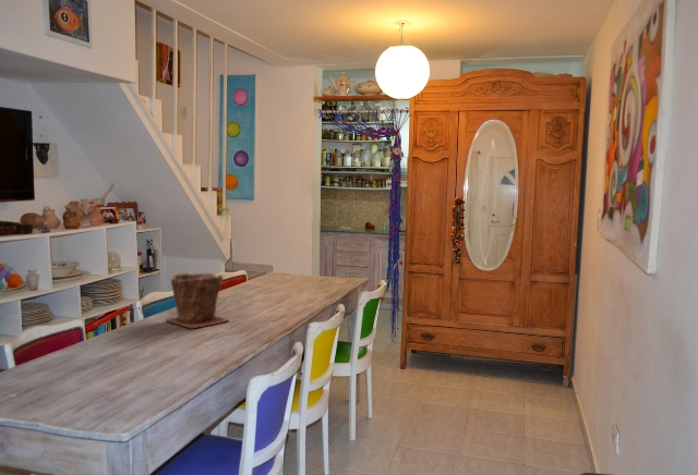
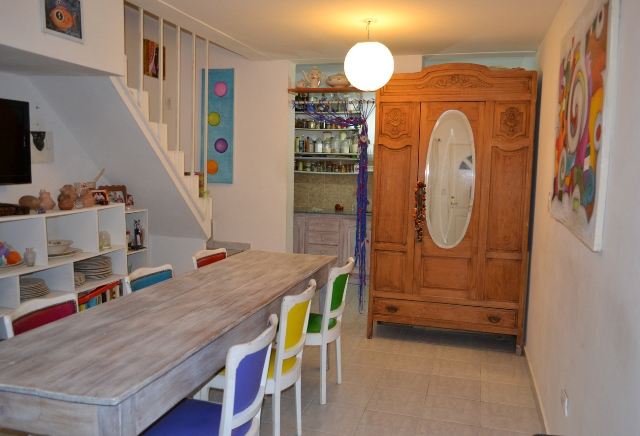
- plant pot [165,271,230,329]
